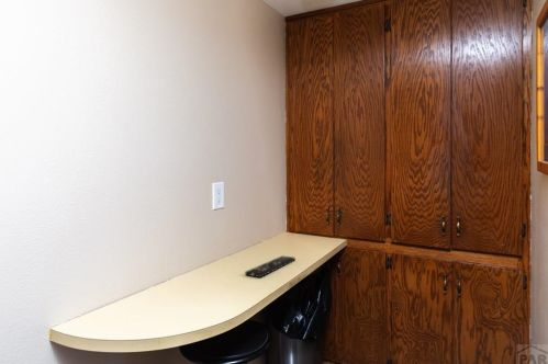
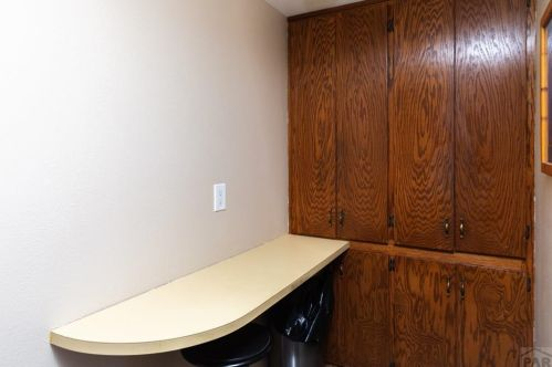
- remote control [244,254,297,278]
